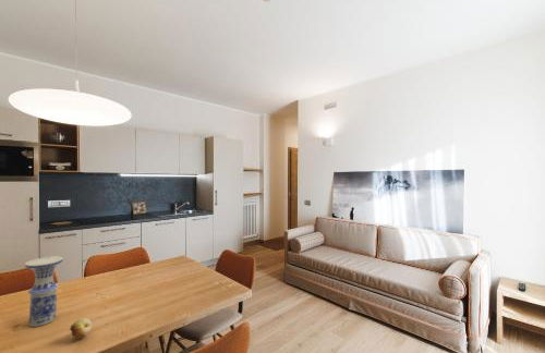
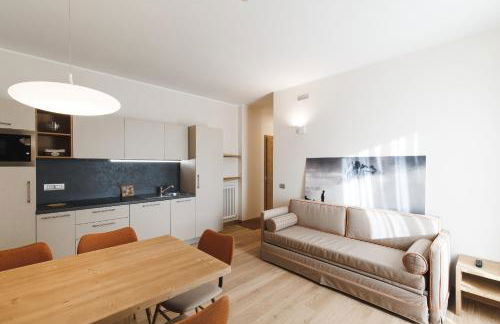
- fruit [69,317,93,341]
- vase [24,255,64,328]
